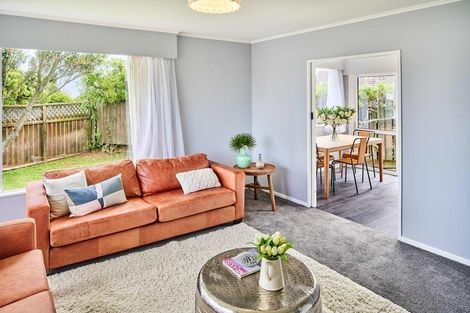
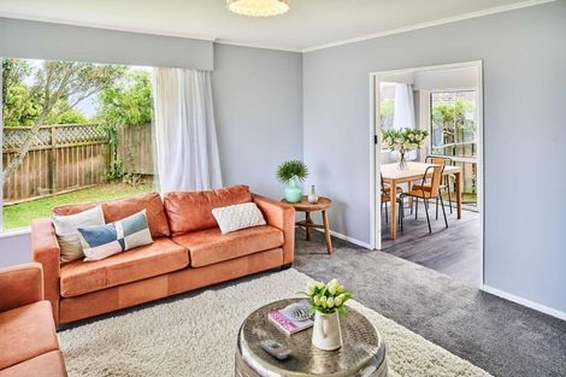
+ remote control [258,337,295,360]
